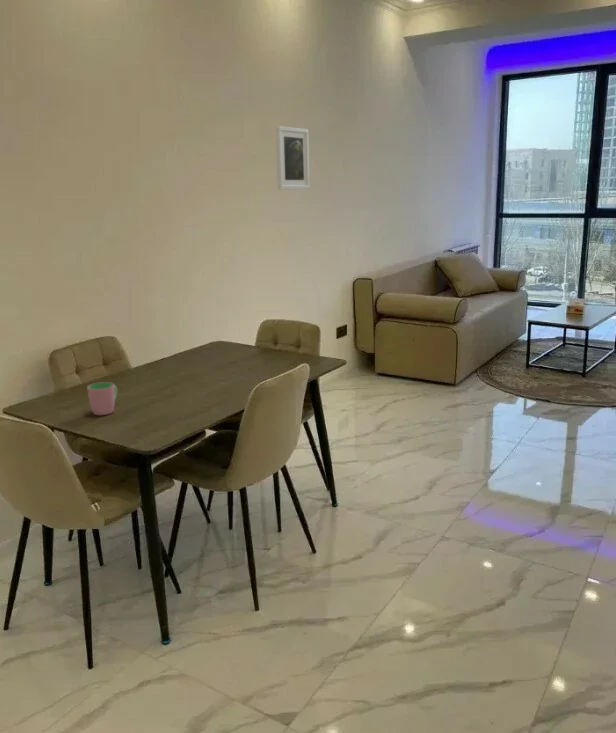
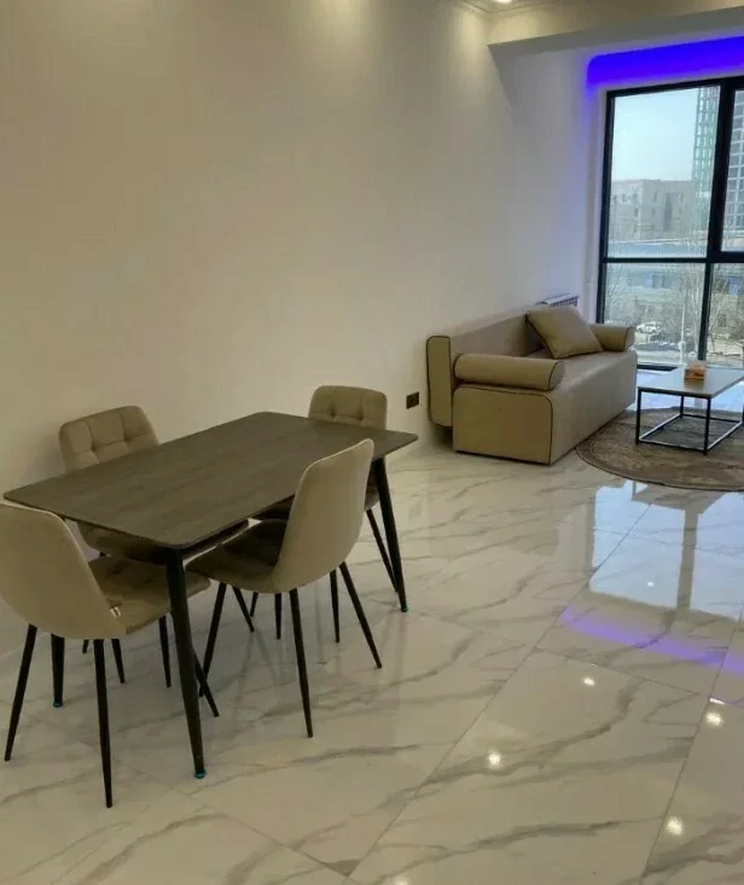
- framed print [275,125,311,191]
- cup [86,381,118,416]
